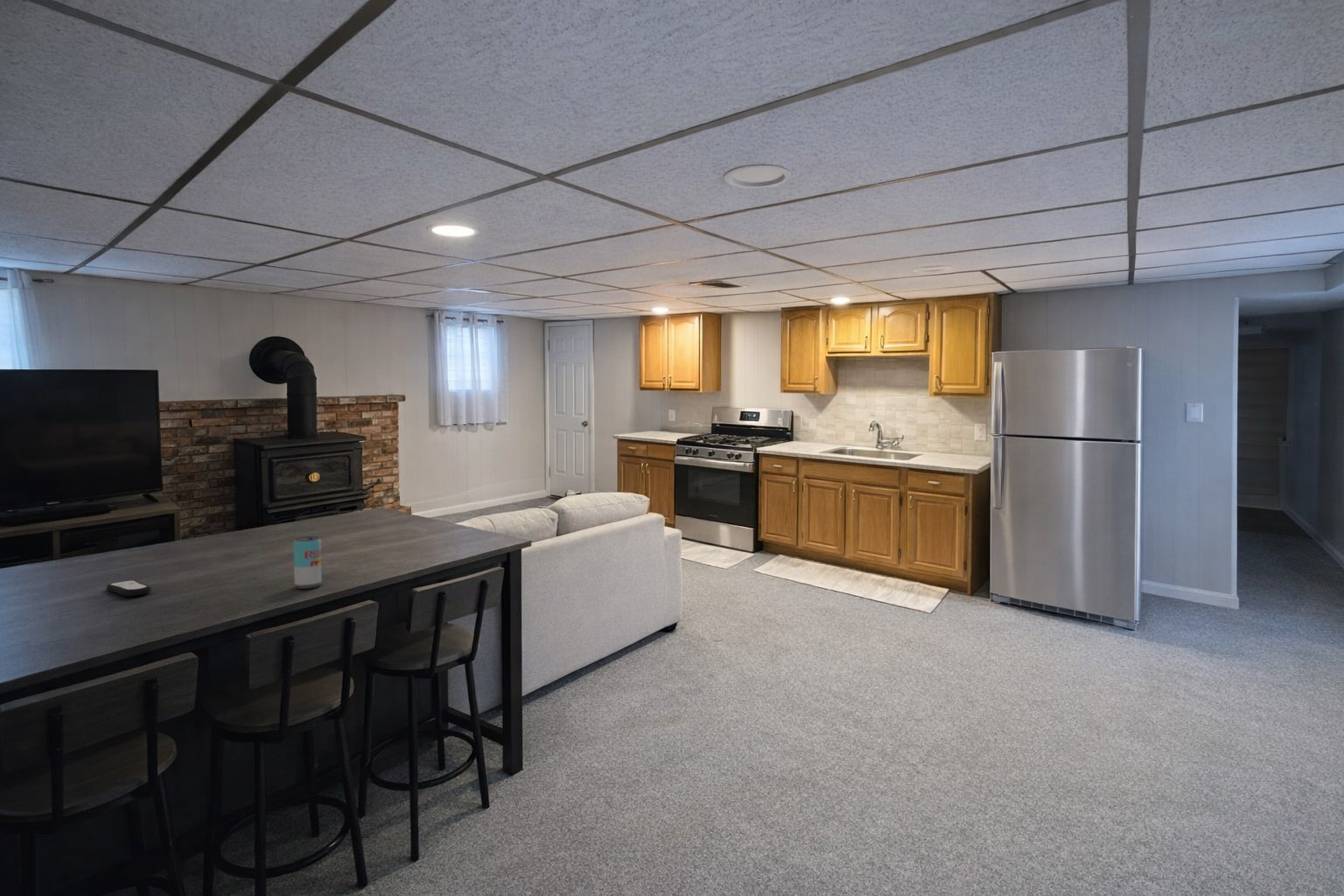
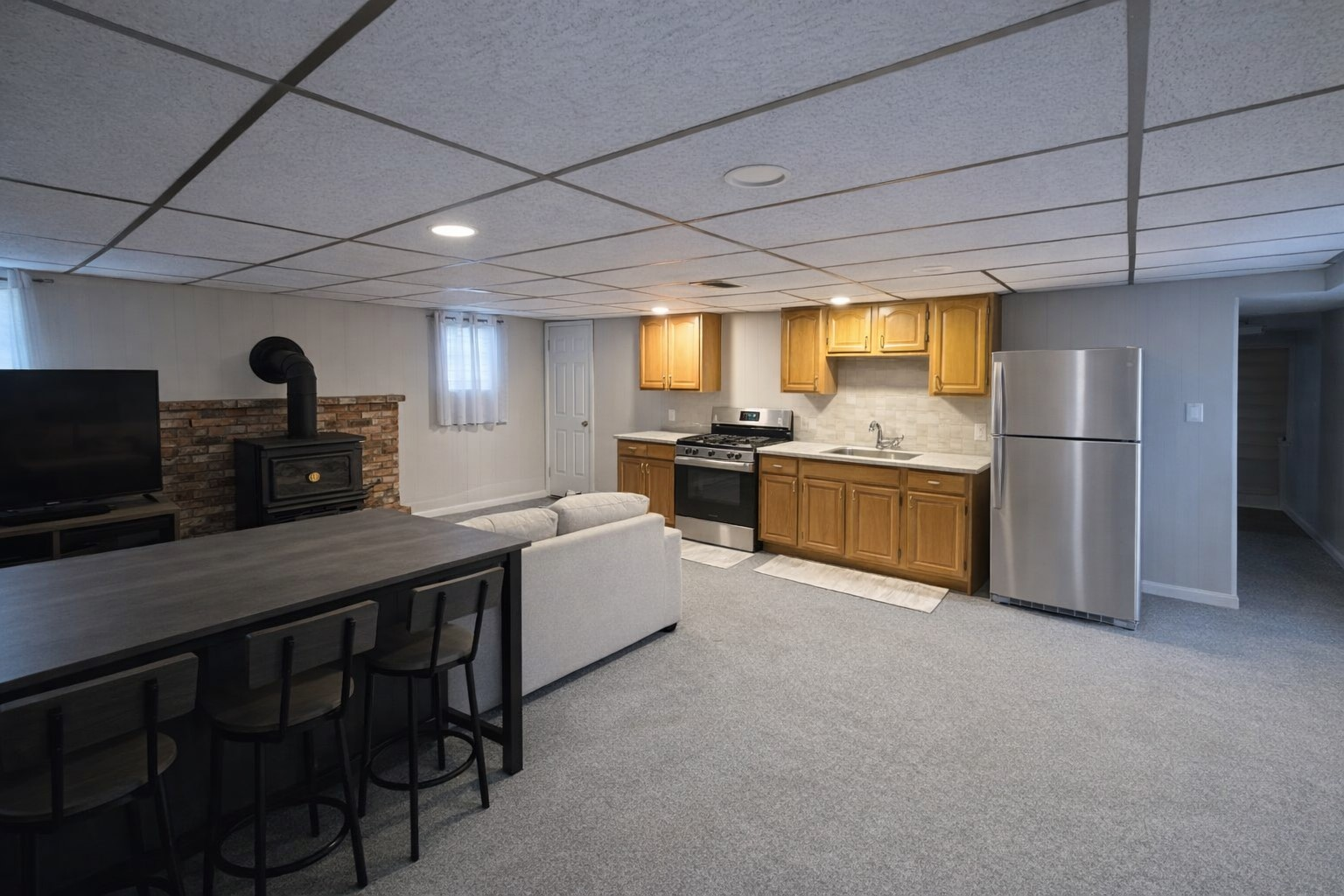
- remote control [106,579,152,597]
- beverage can [292,535,323,590]
